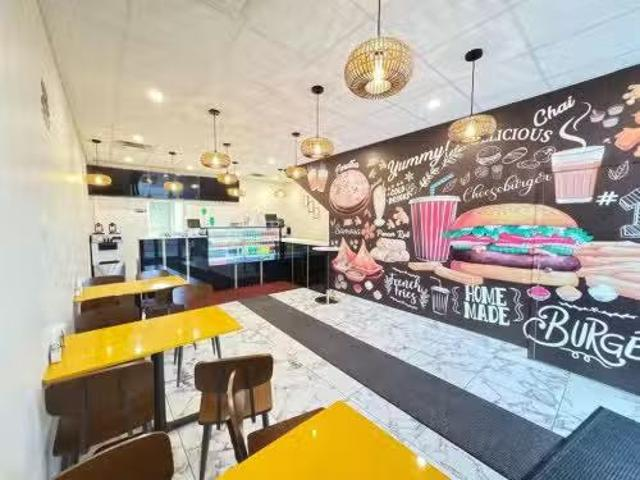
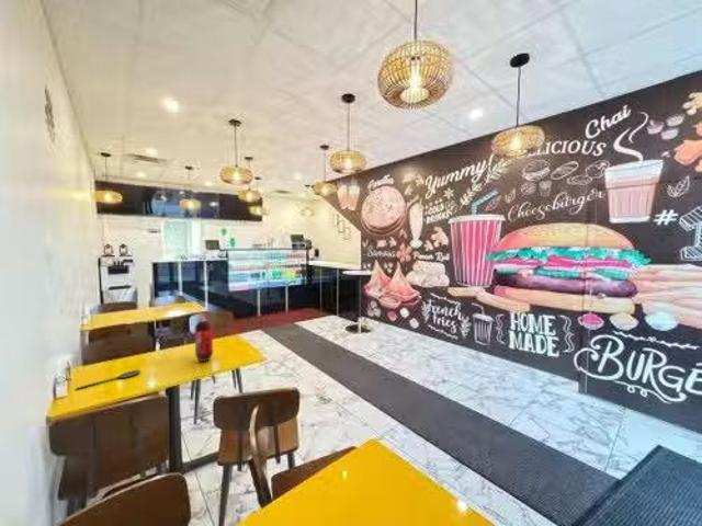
+ wooden spoon [75,369,141,390]
+ cola bottle [194,316,214,363]
